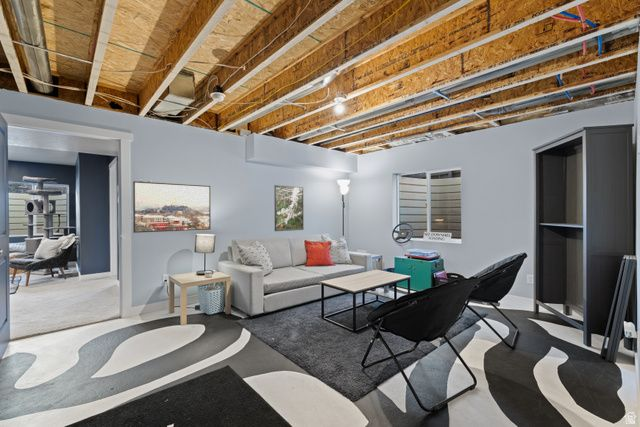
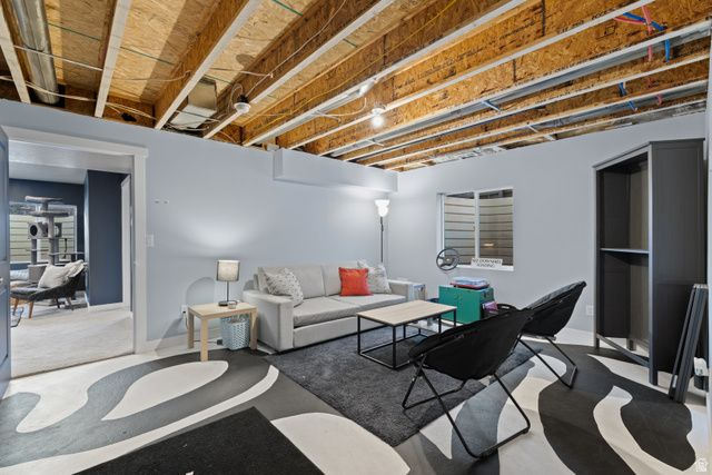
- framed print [132,180,212,234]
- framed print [274,184,304,232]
